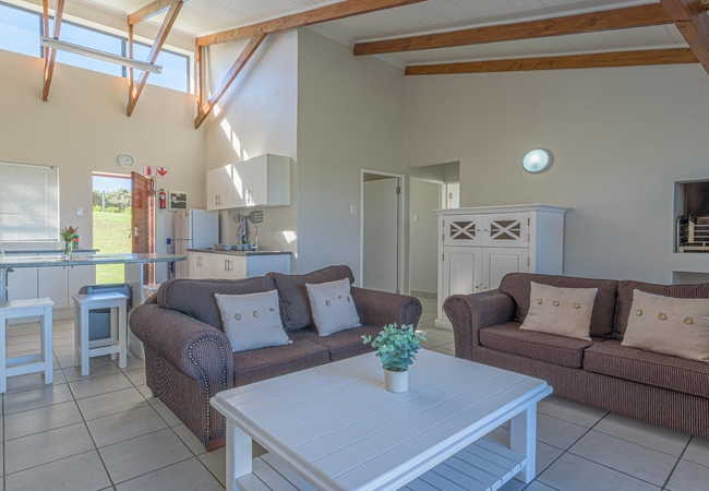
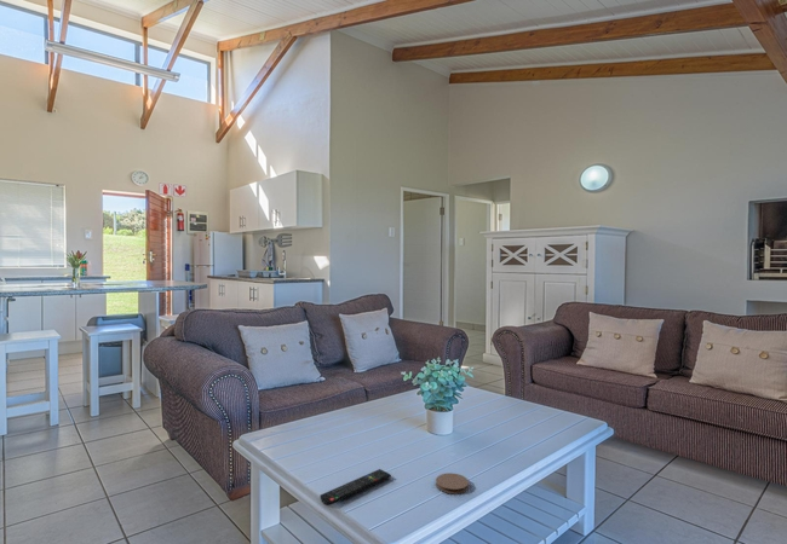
+ remote control [318,468,392,507]
+ coaster [435,471,470,494]
